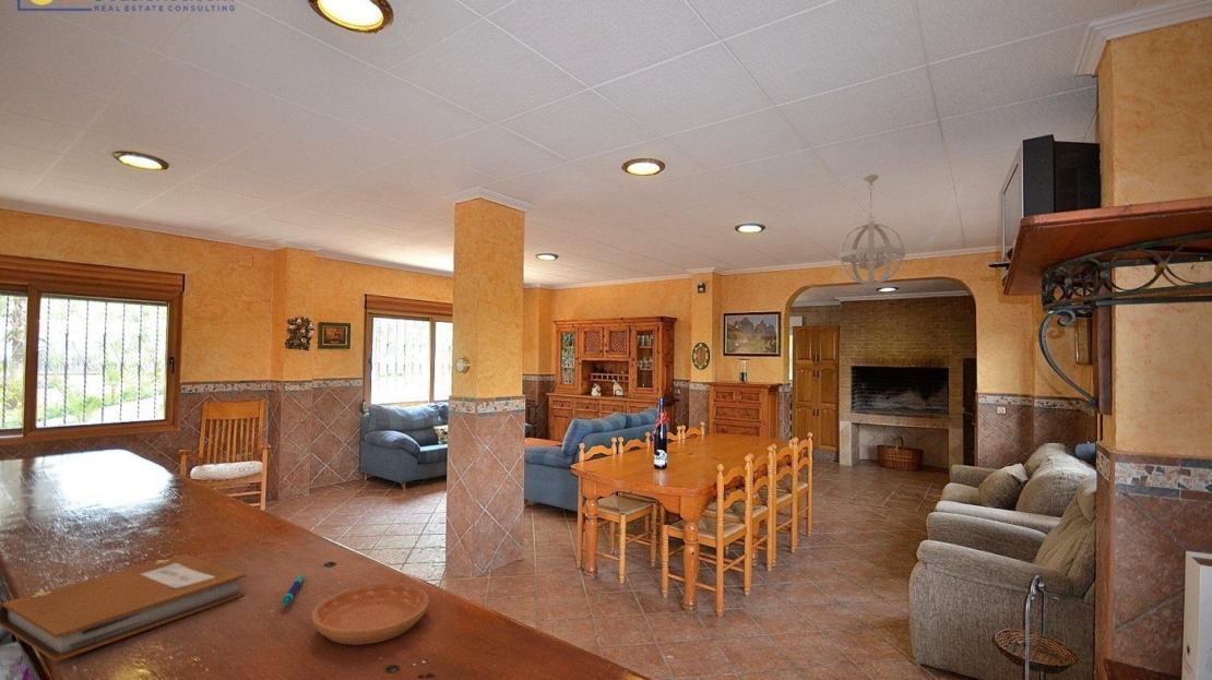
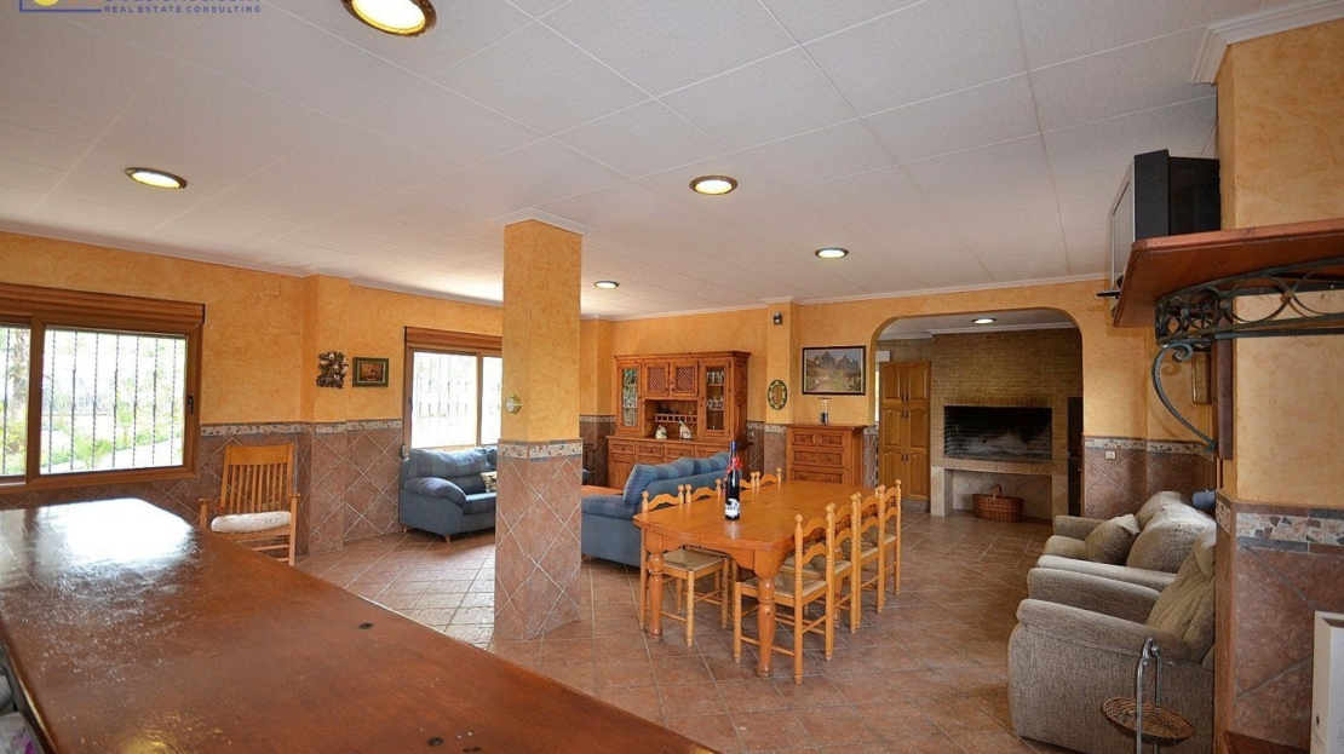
- notebook [0,553,247,664]
- saucer [311,583,430,646]
- chandelier [837,174,906,287]
- pen [282,573,305,606]
